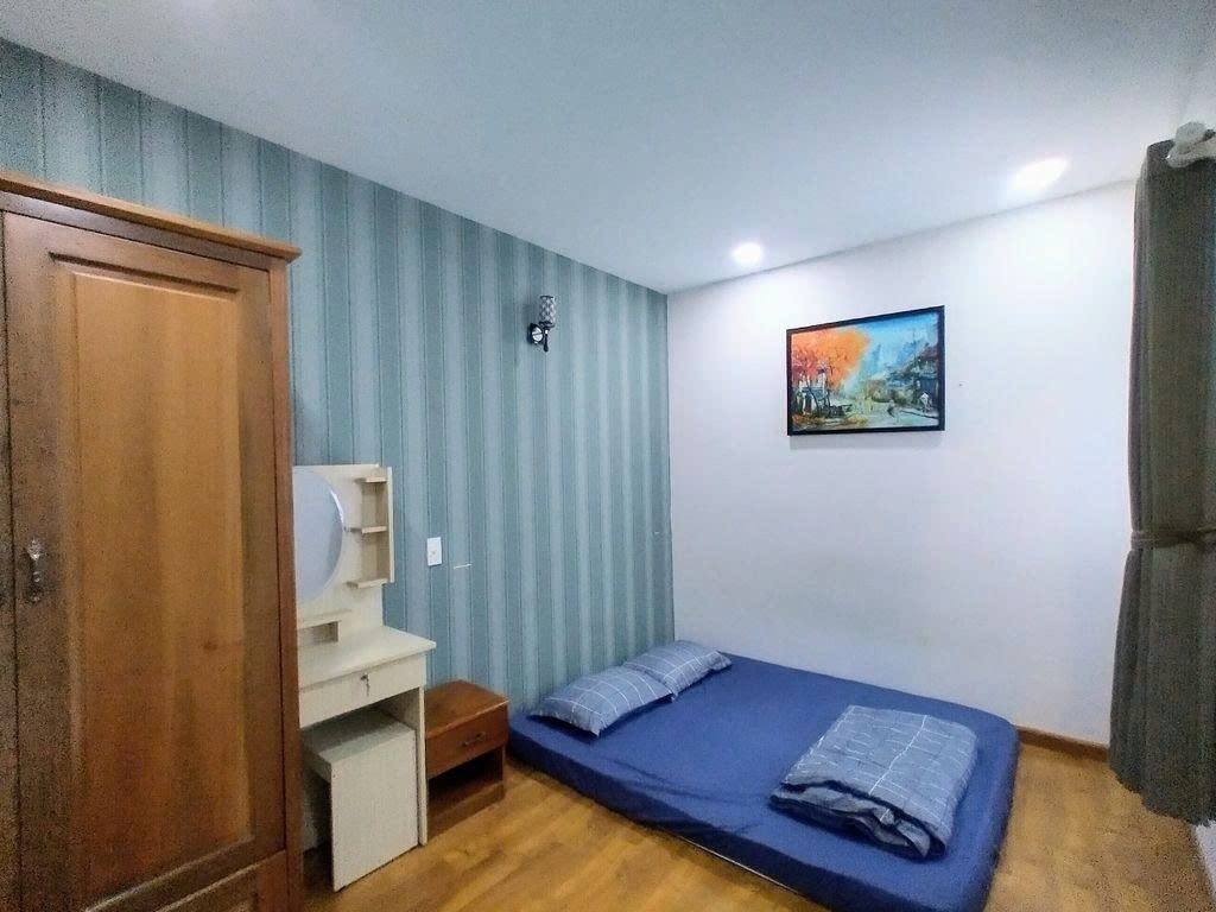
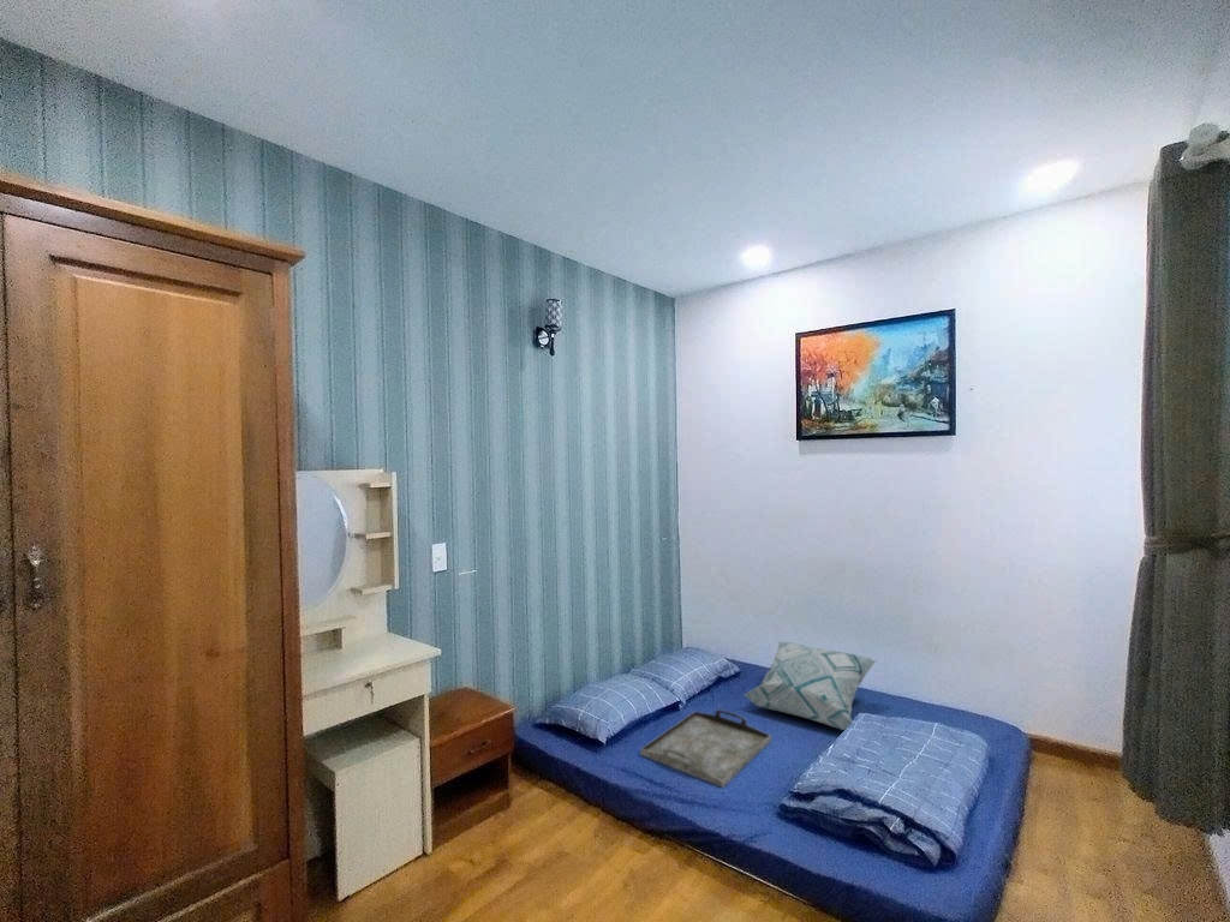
+ decorative pillow [744,641,878,731]
+ serving tray [639,708,772,789]
